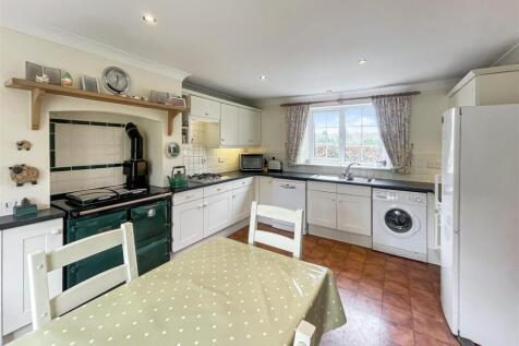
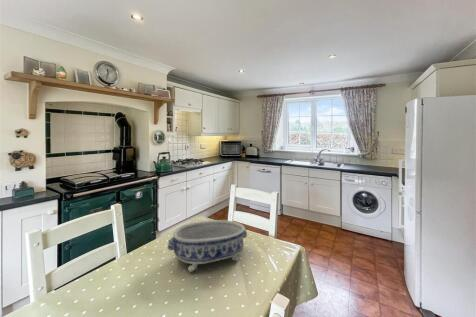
+ decorative bowl [166,219,248,273]
